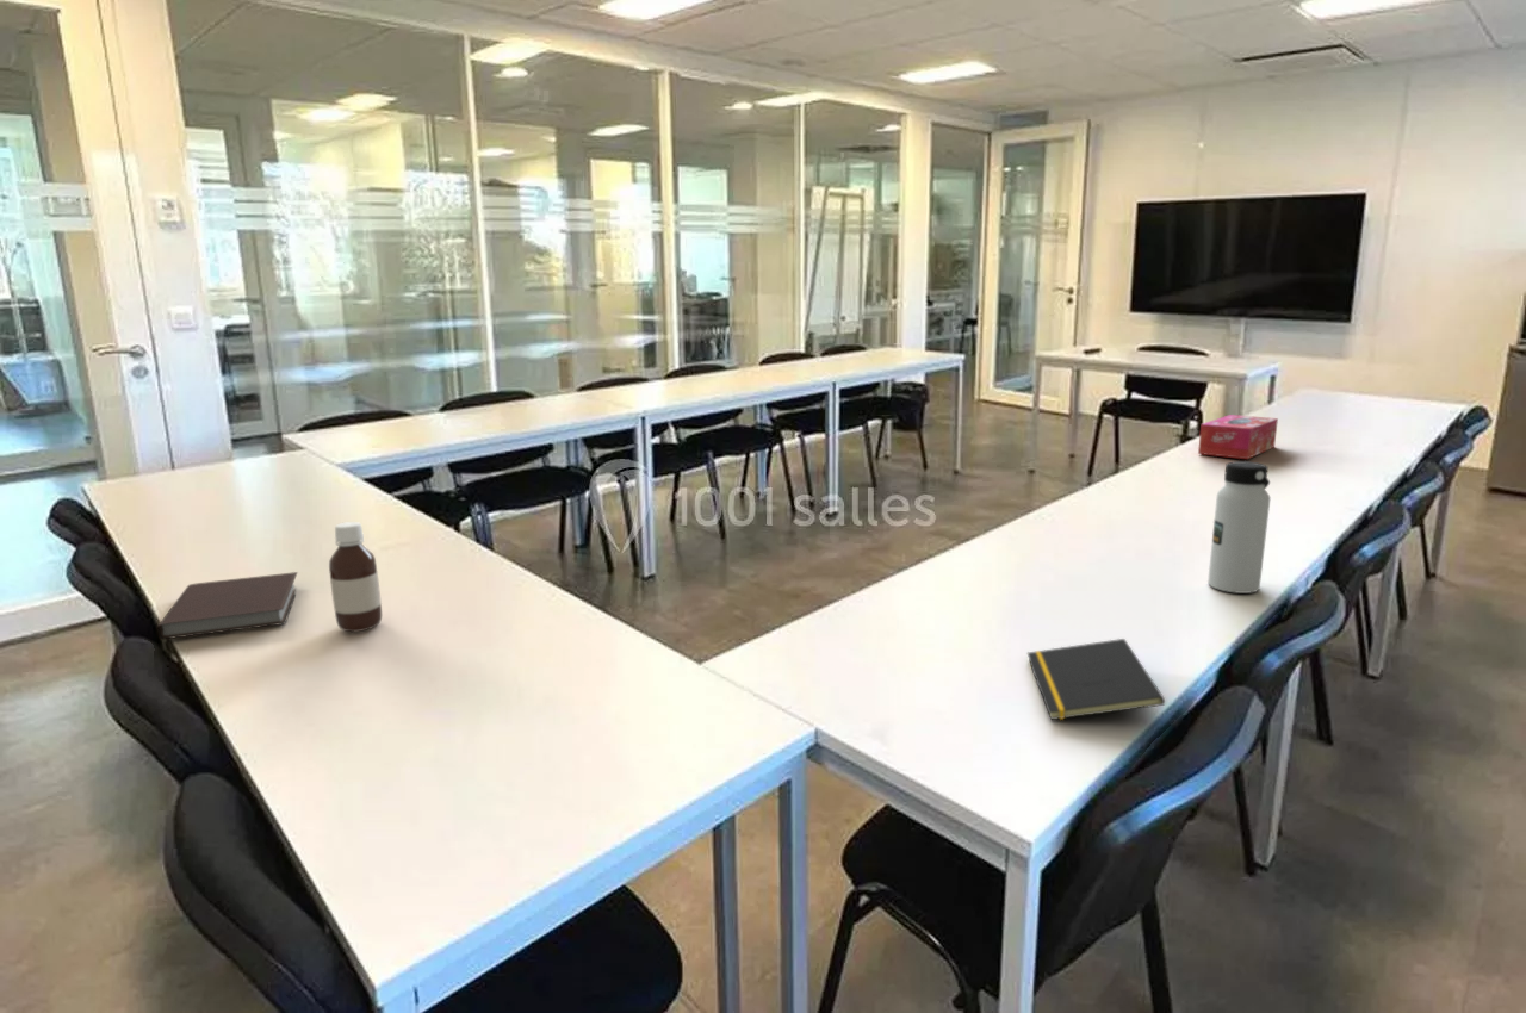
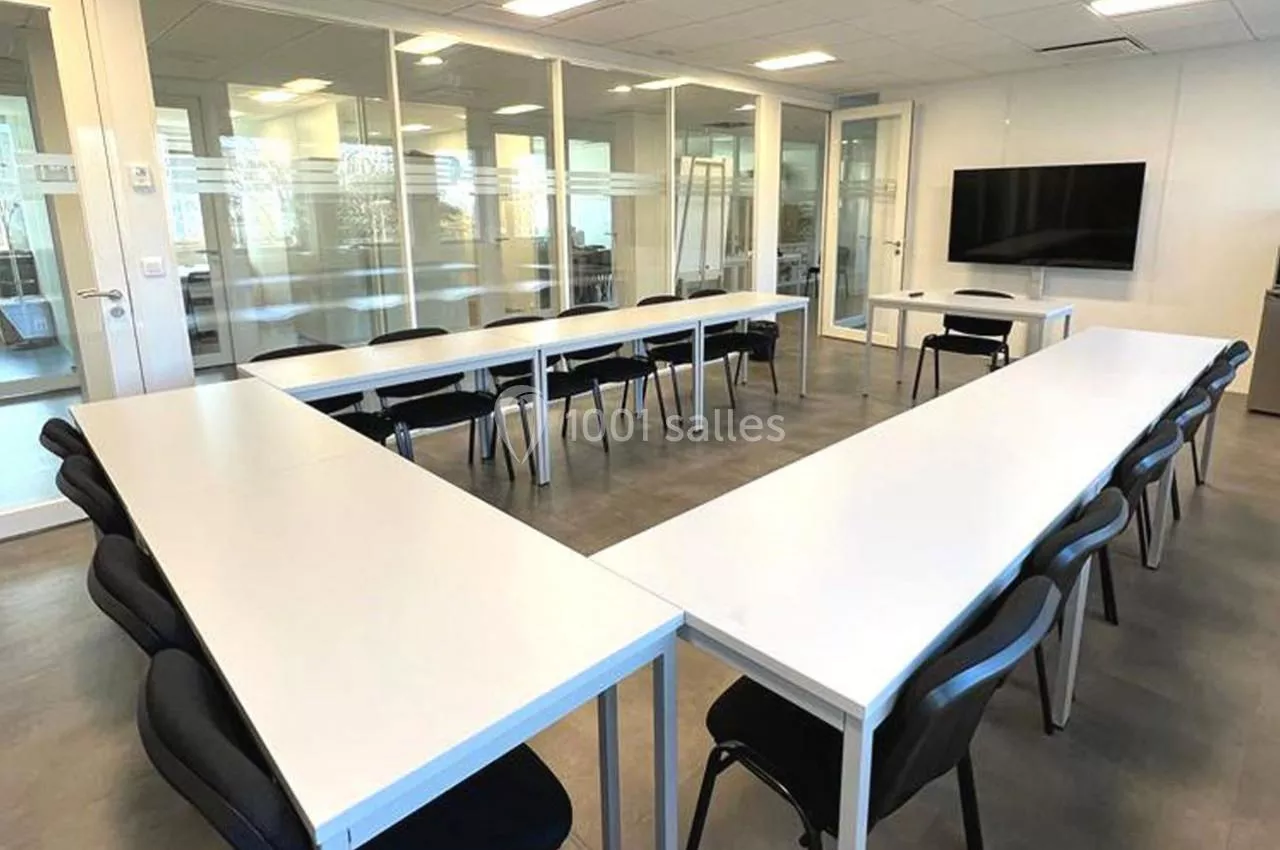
- notepad [1026,638,1166,721]
- water bottle [1206,460,1272,595]
- bottle [328,521,383,633]
- notebook [156,571,299,640]
- tissue box [1197,414,1279,460]
